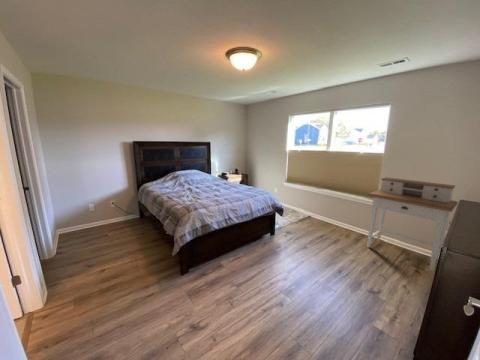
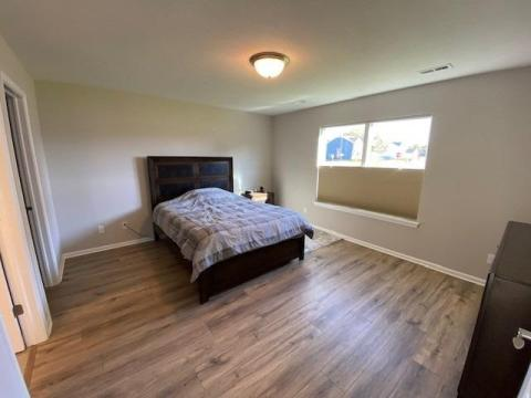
- desk [366,176,459,272]
